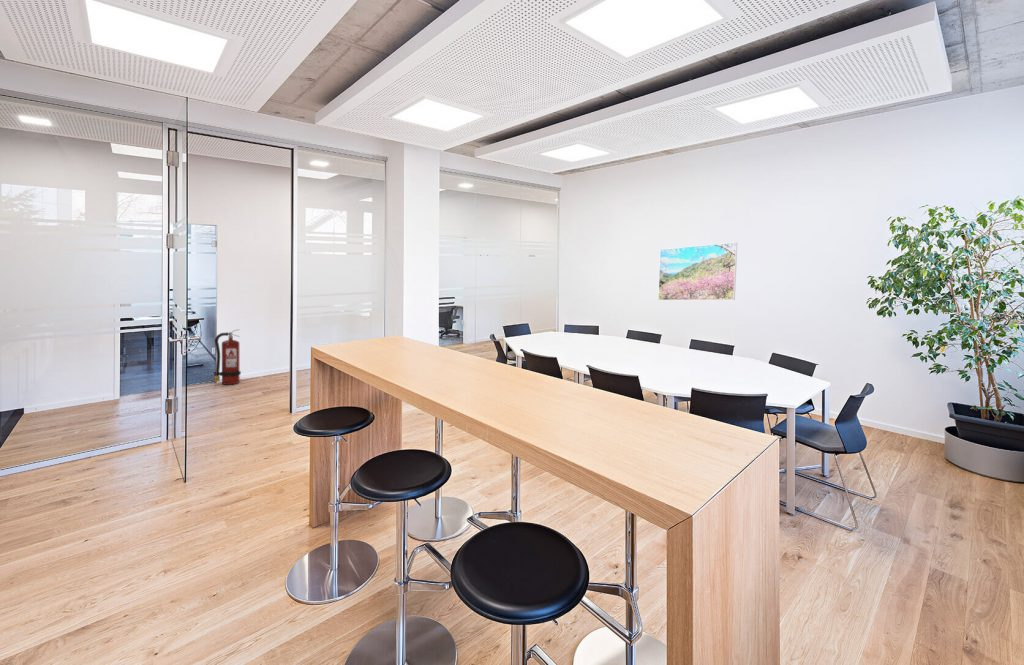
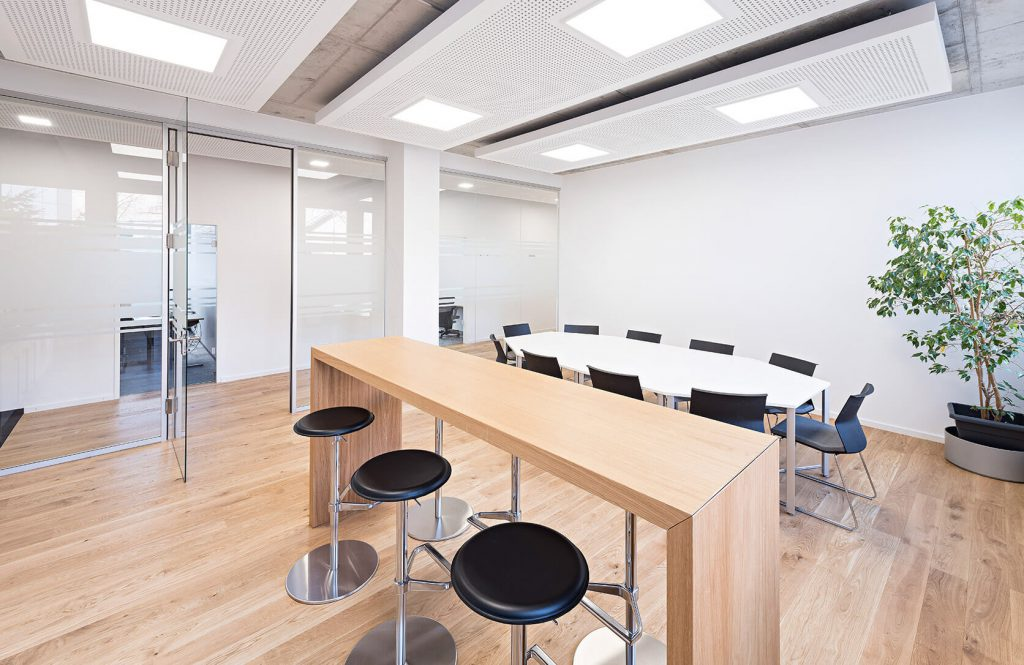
- fire extinguisher [213,328,242,386]
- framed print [657,241,738,301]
